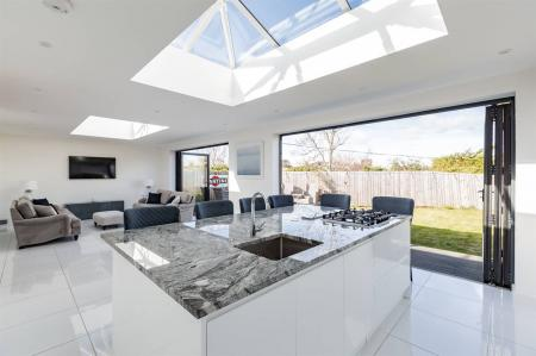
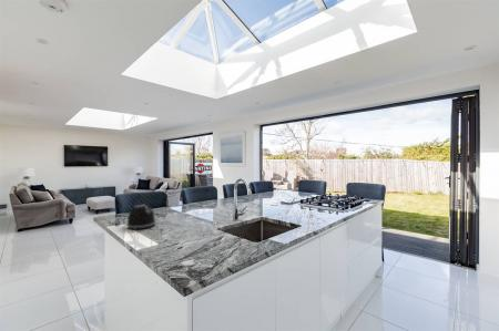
+ kettle [125,194,156,230]
